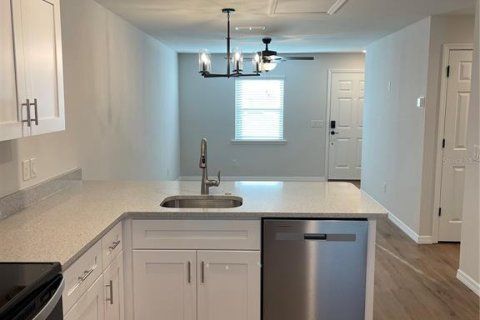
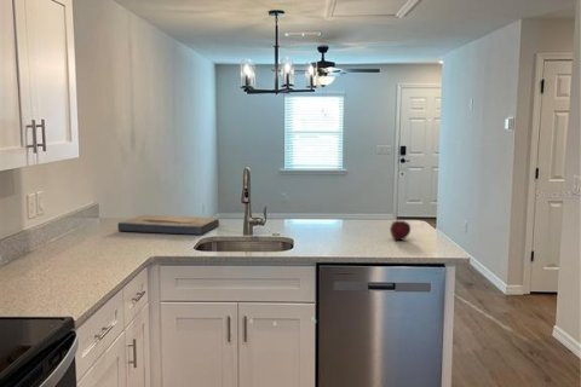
+ fish fossil [116,214,220,236]
+ fruit [389,219,412,242]
